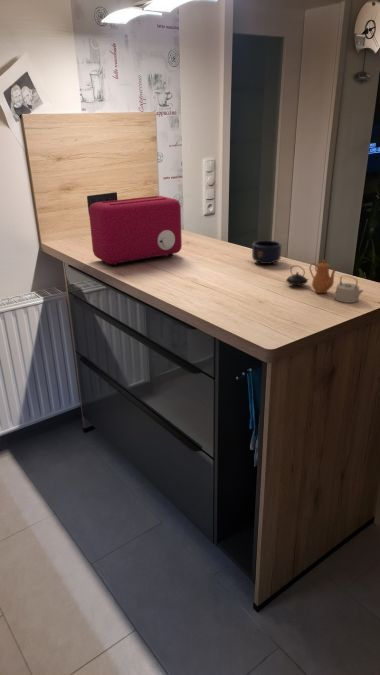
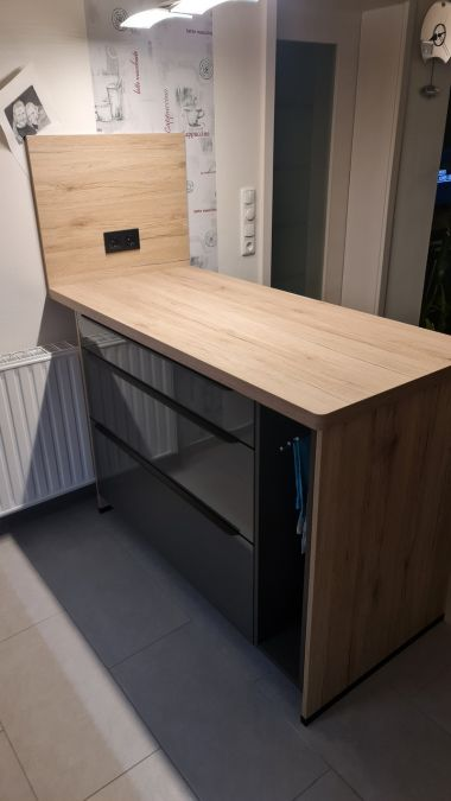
- teapot [285,259,364,304]
- toaster [88,195,183,267]
- mug [251,239,282,265]
